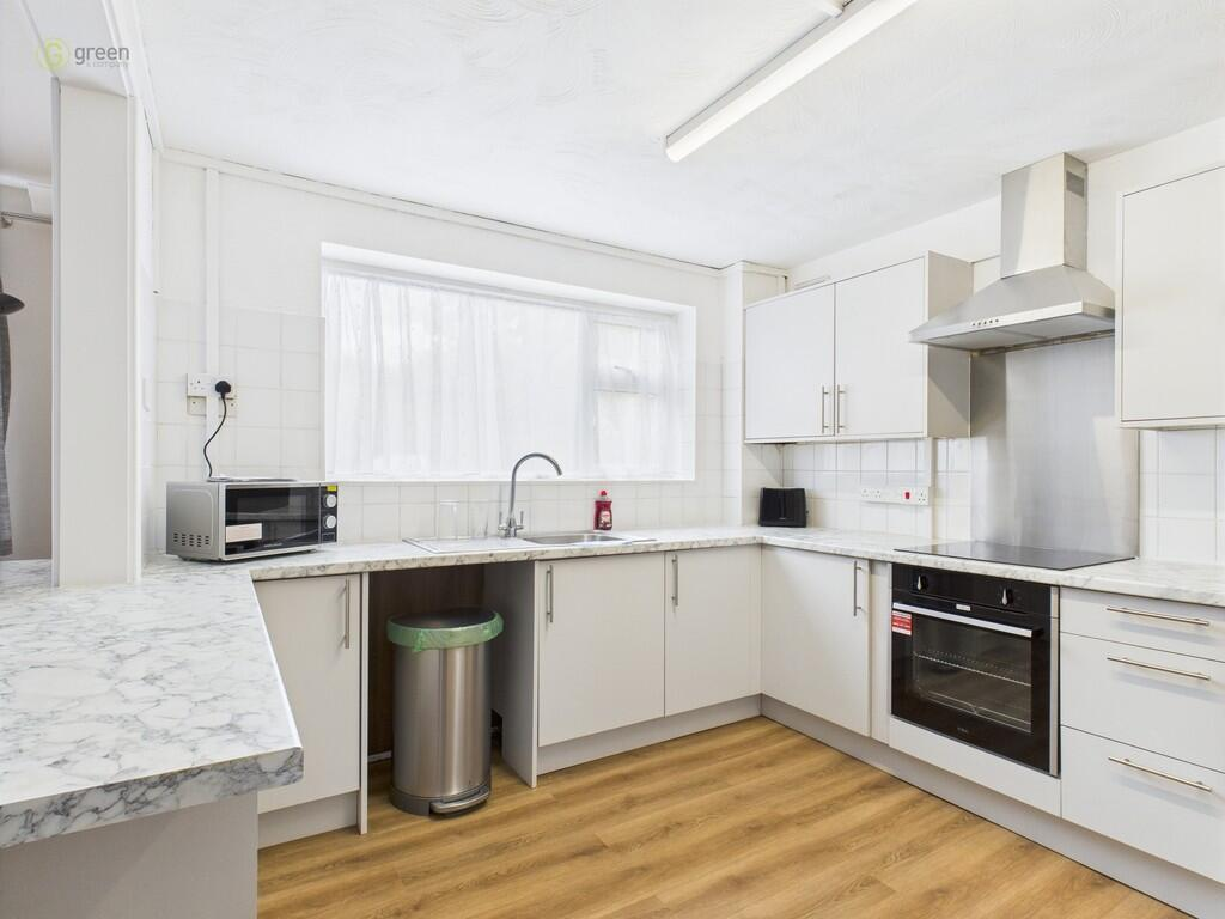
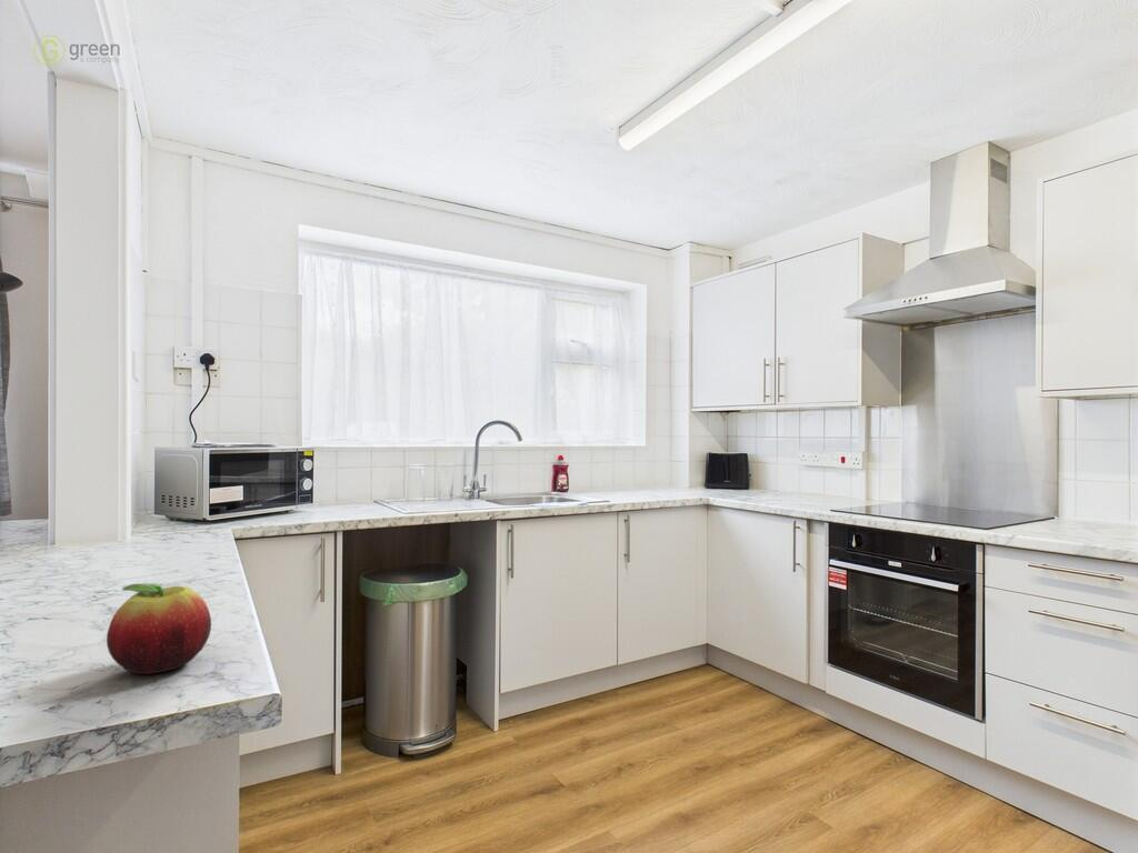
+ fruit [106,583,212,675]
